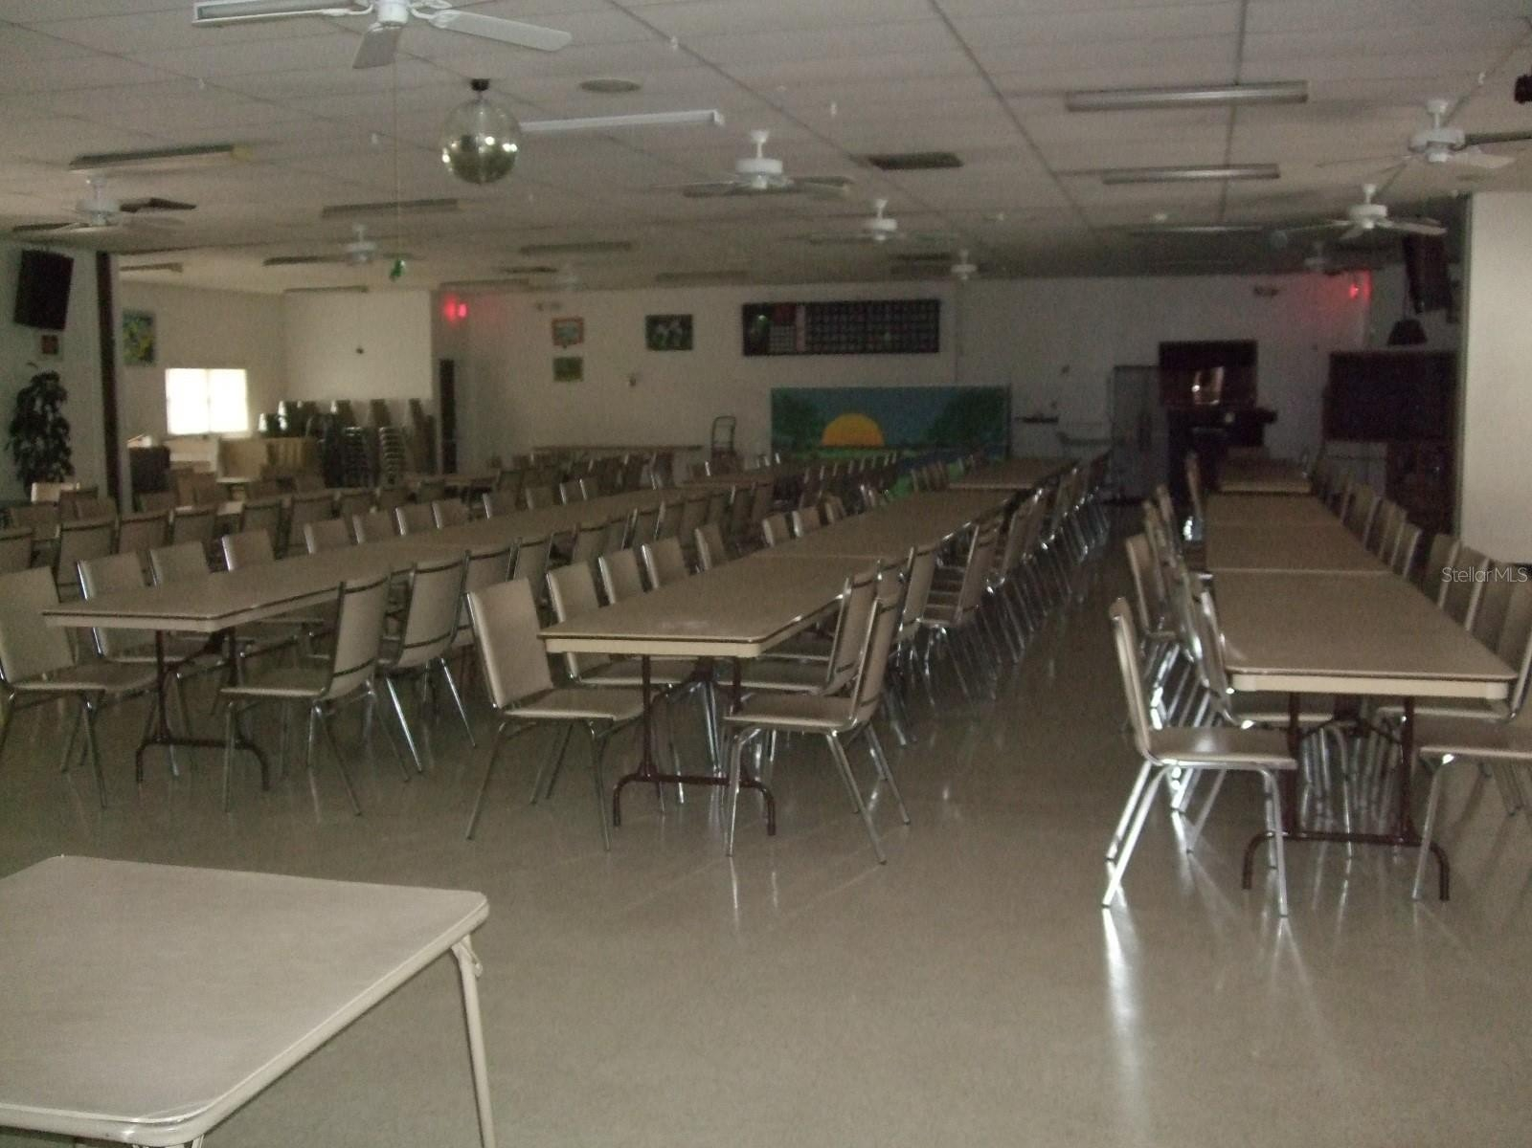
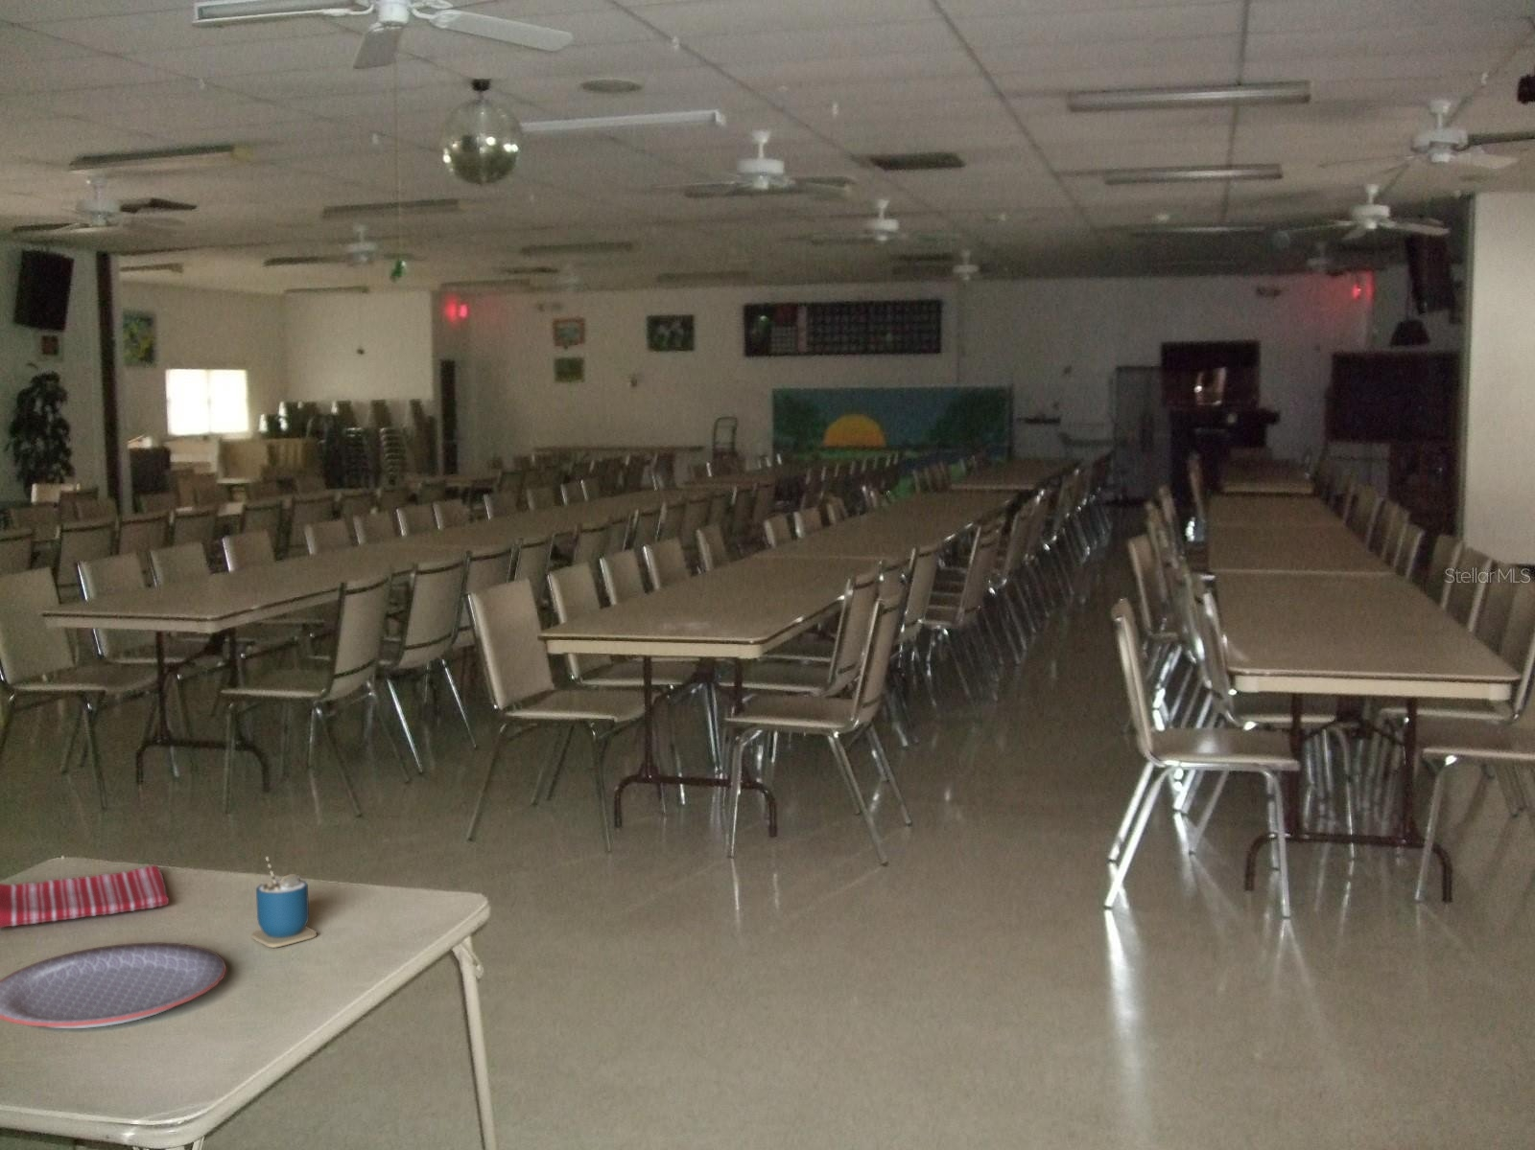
+ dish towel [0,865,169,929]
+ cup [250,855,318,948]
+ plate [0,942,227,1029]
